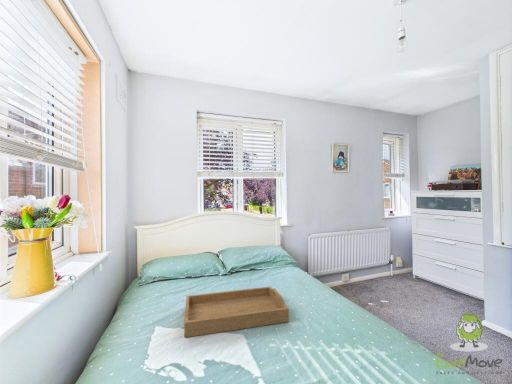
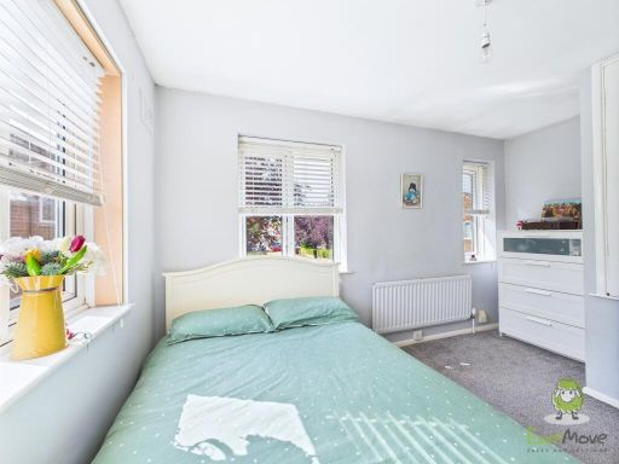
- serving tray [183,286,290,338]
